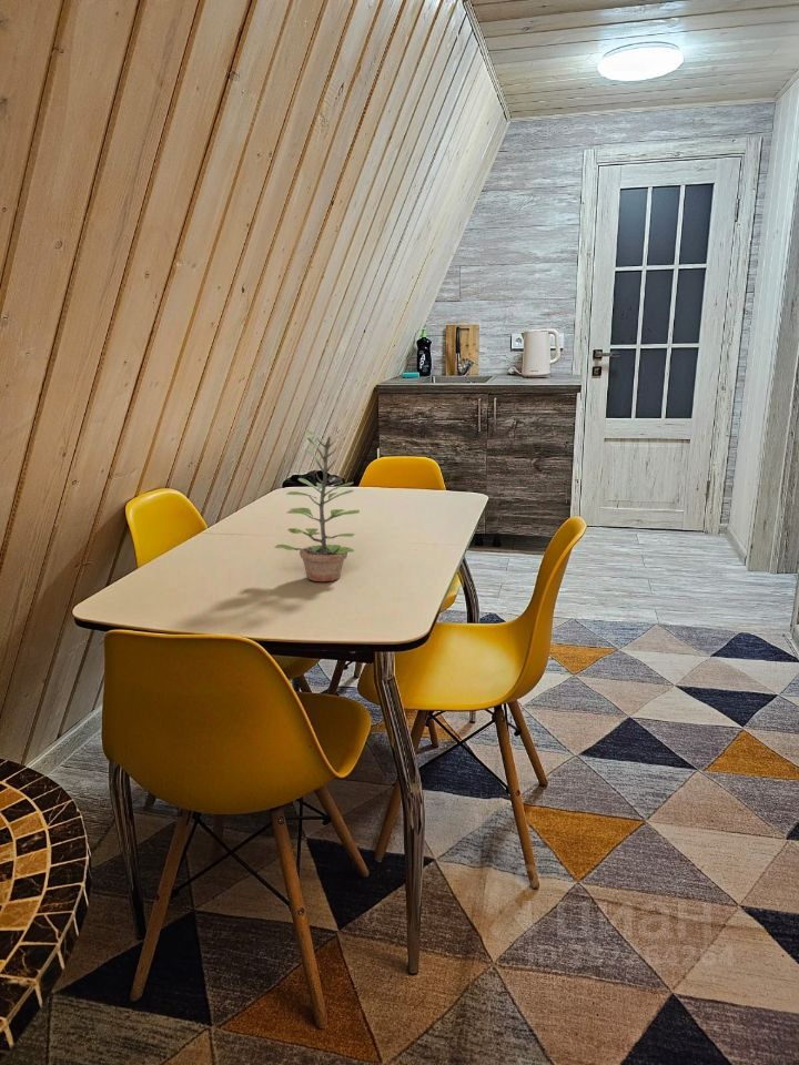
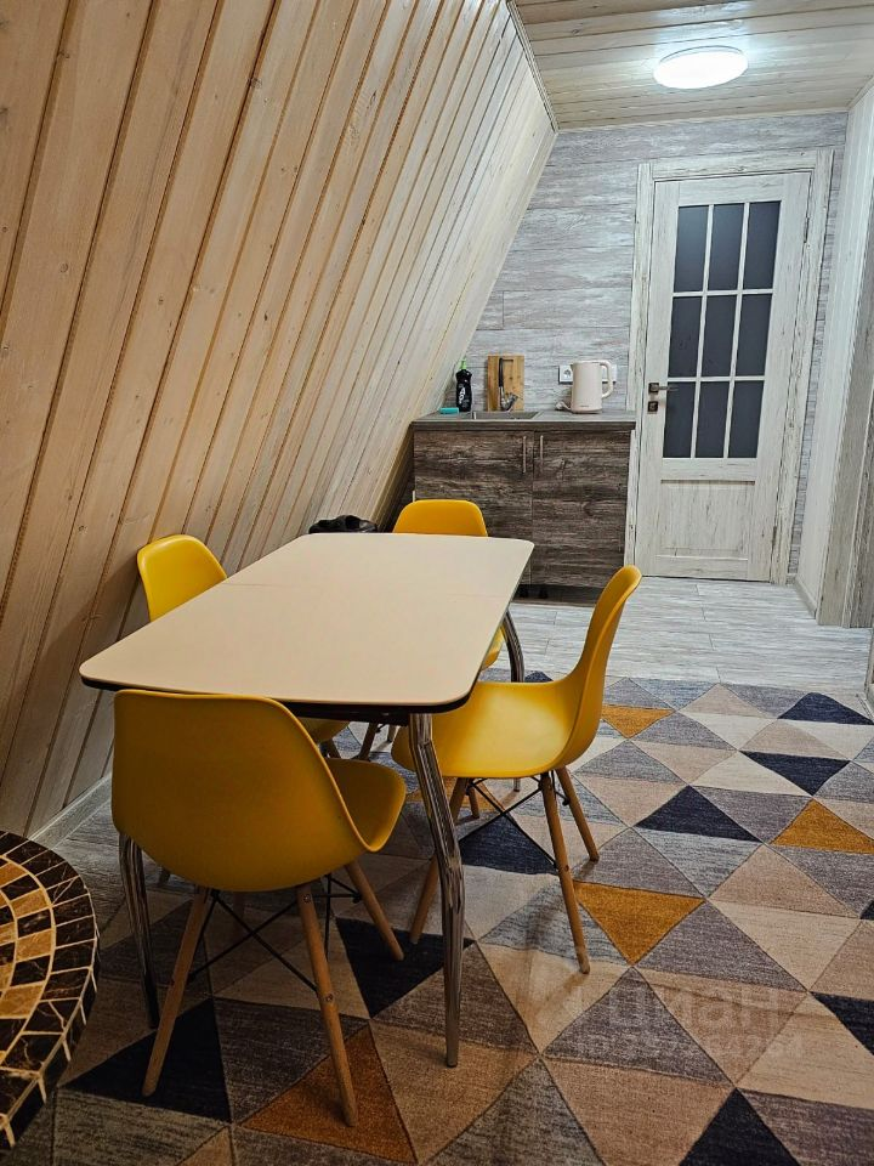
- plant [273,428,361,582]
